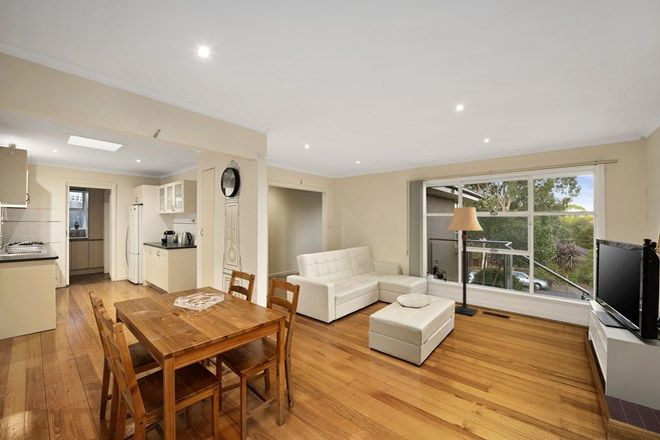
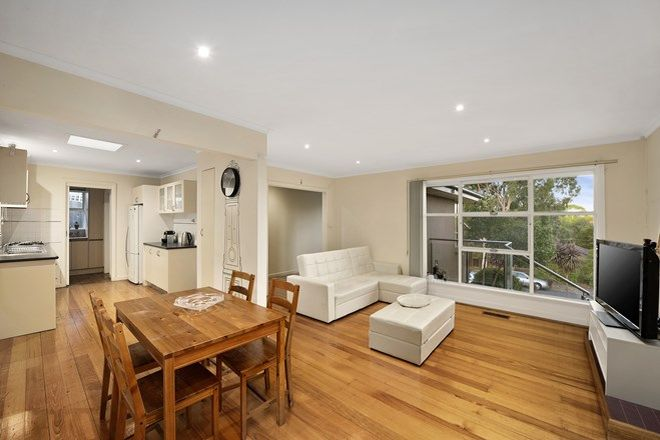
- lamp [446,206,484,317]
